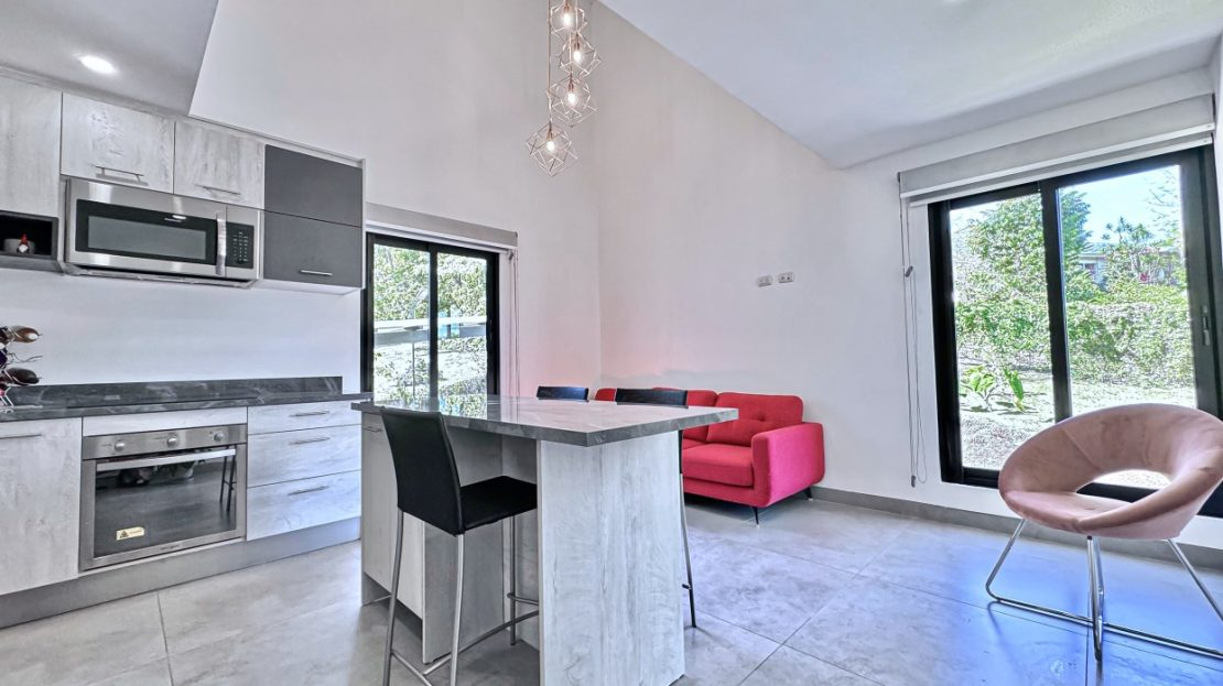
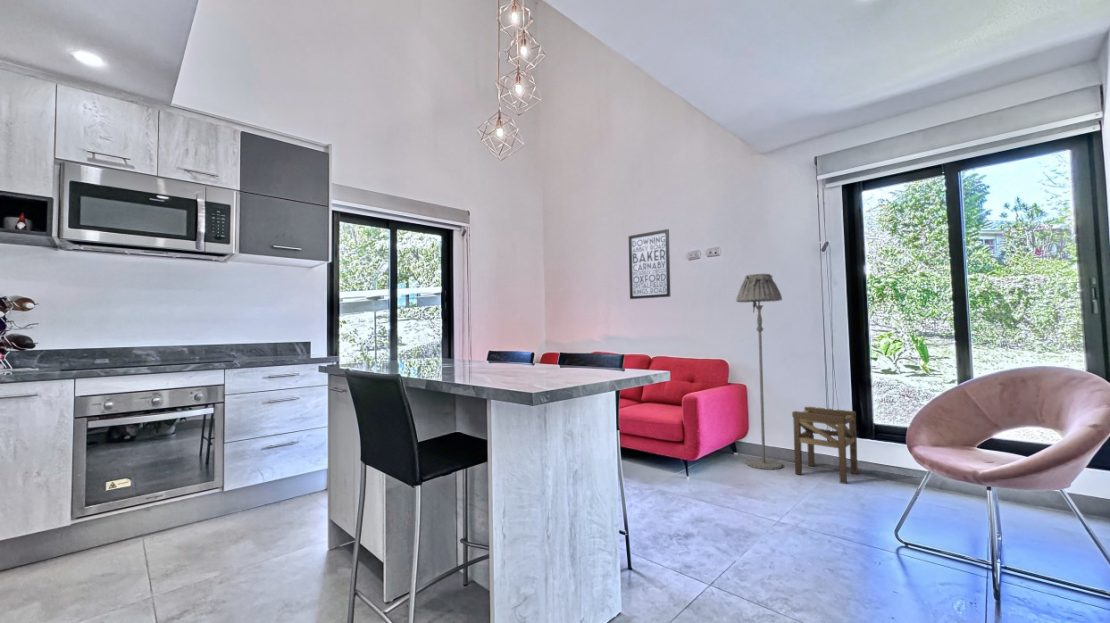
+ floor lamp [735,273,783,471]
+ stool [791,406,859,485]
+ wall art [628,228,671,300]
